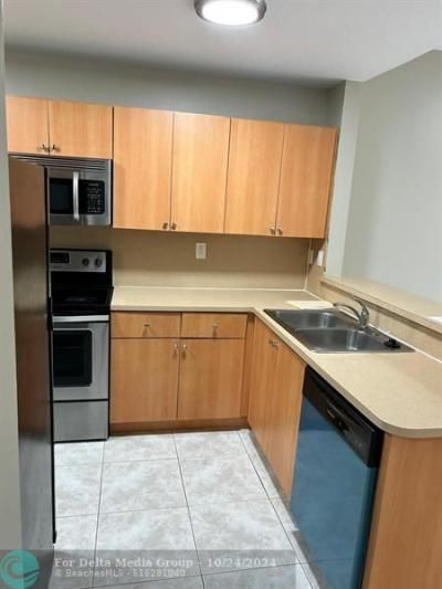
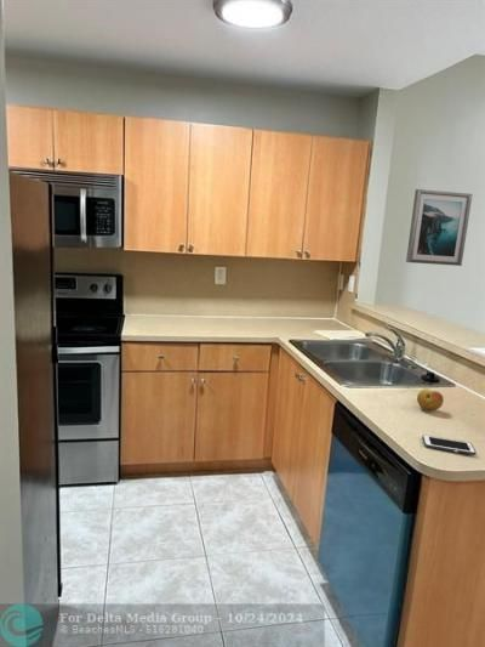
+ wall art [405,188,474,267]
+ cell phone [422,435,477,456]
+ fruit [416,387,445,412]
